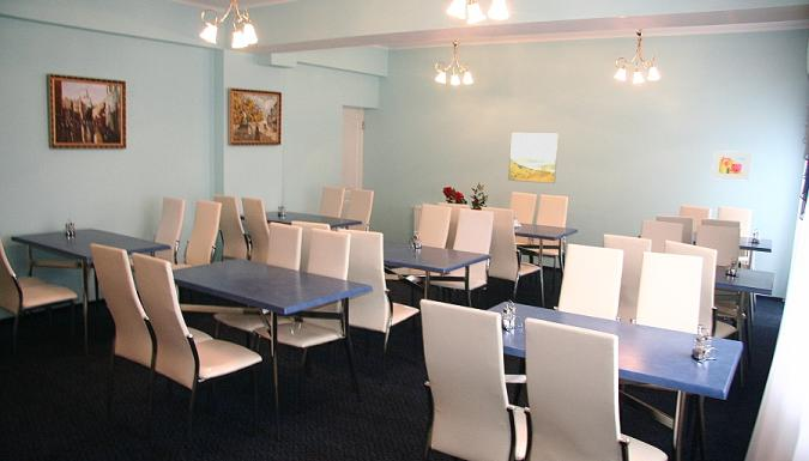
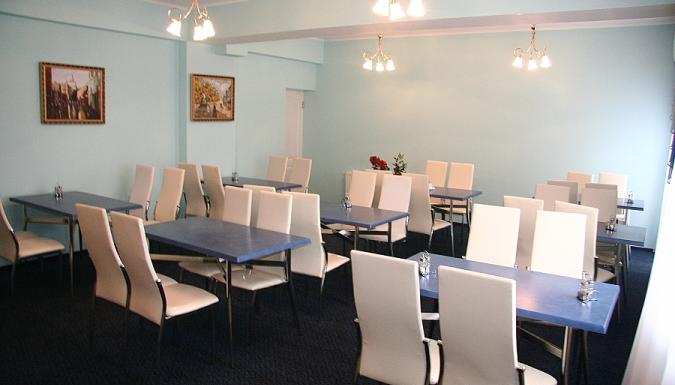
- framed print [507,131,560,184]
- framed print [711,150,753,182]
